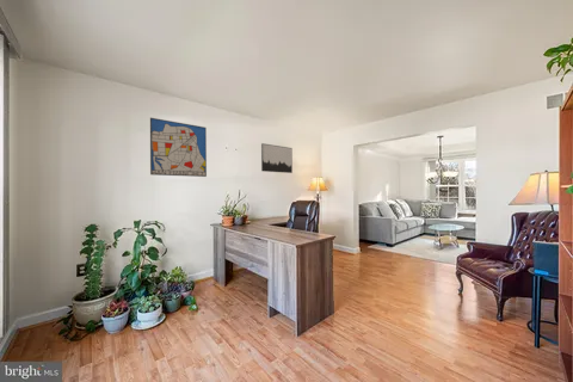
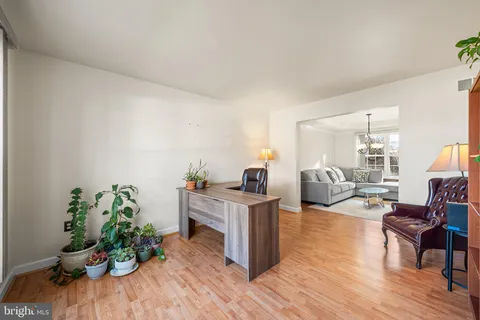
- wall art [260,142,294,174]
- wall art [149,117,208,178]
